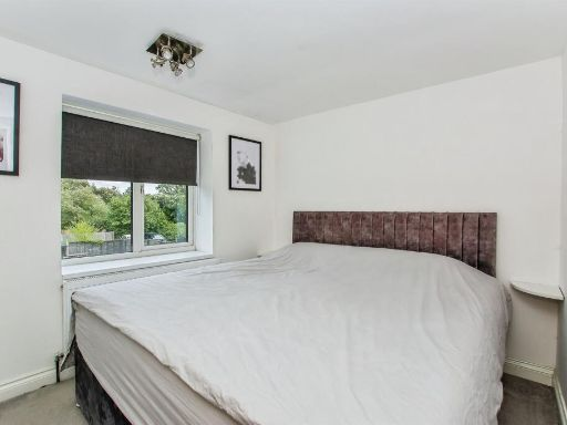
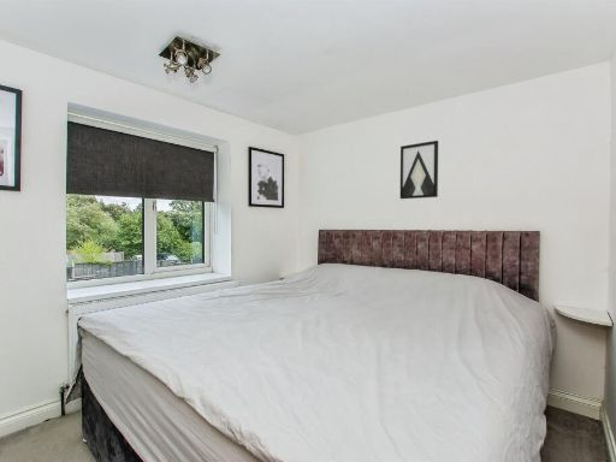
+ wall art [399,140,439,200]
